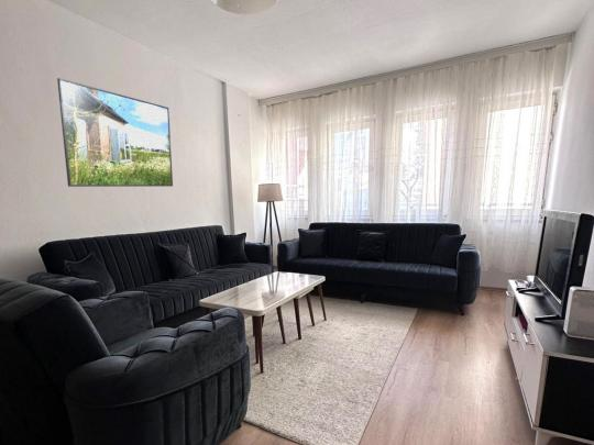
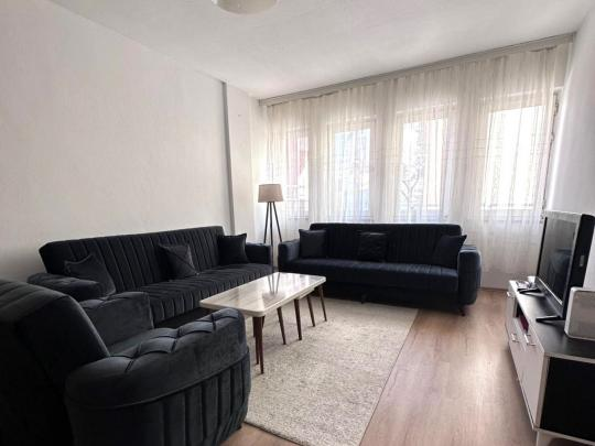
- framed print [56,77,174,188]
